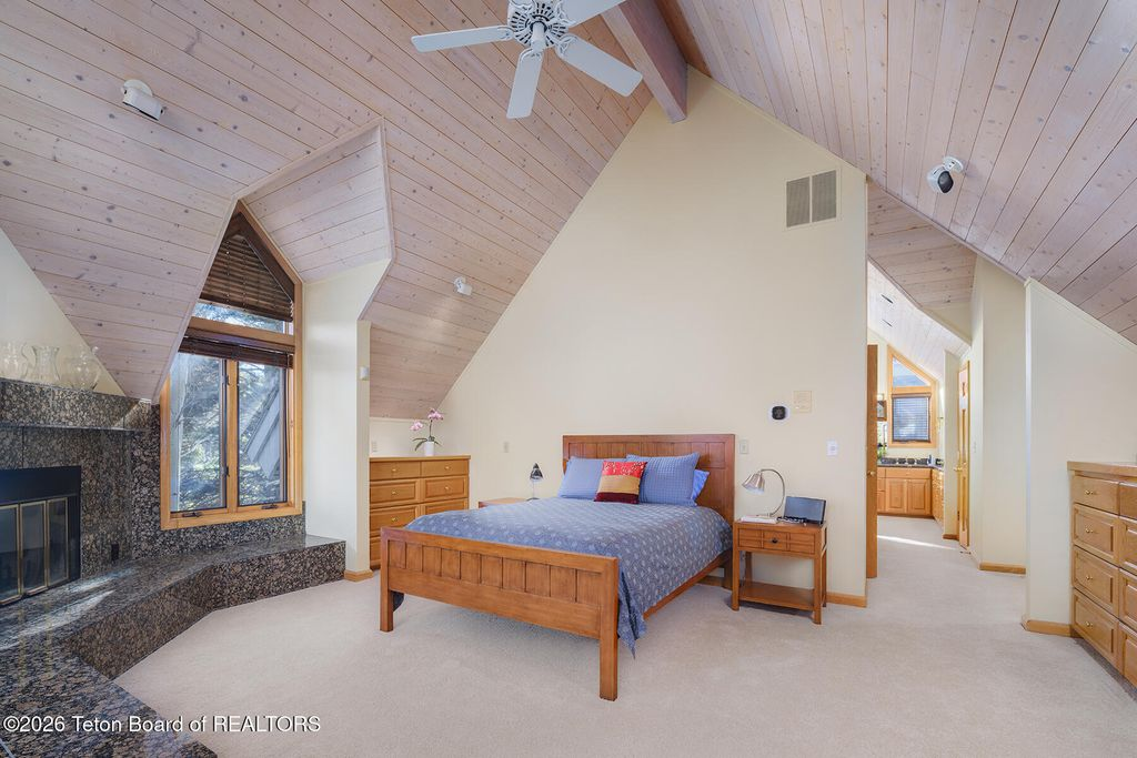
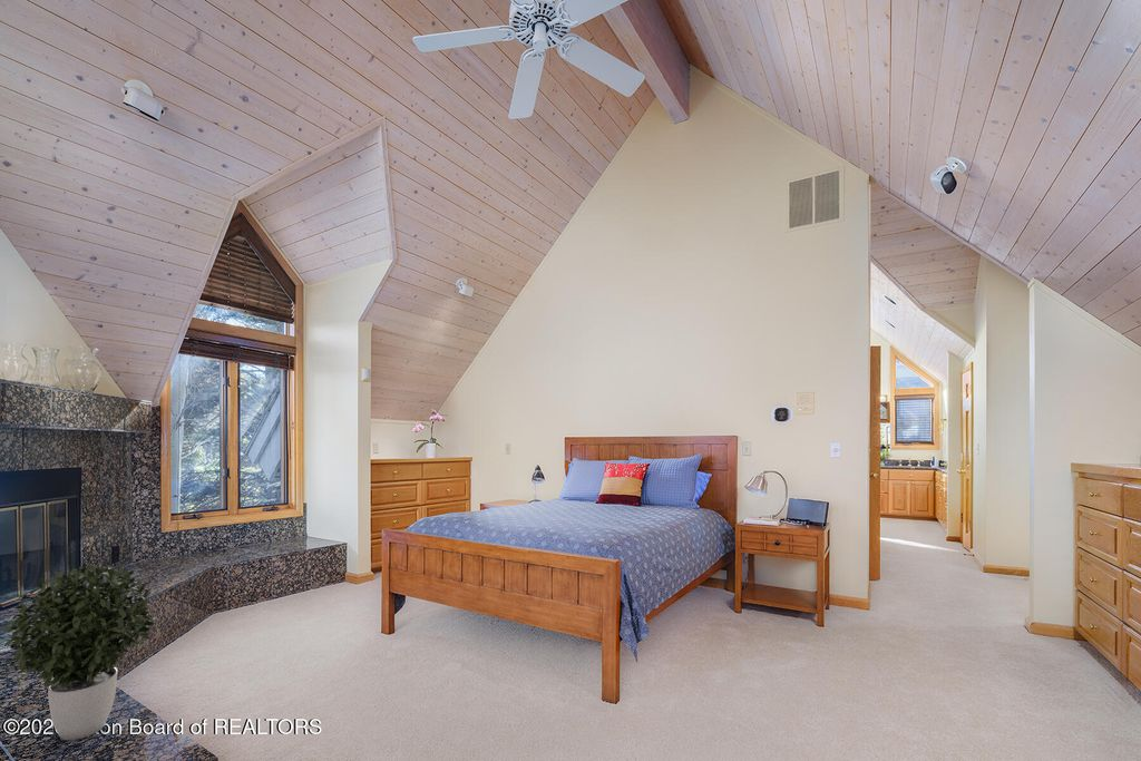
+ potted plant [1,562,156,741]
